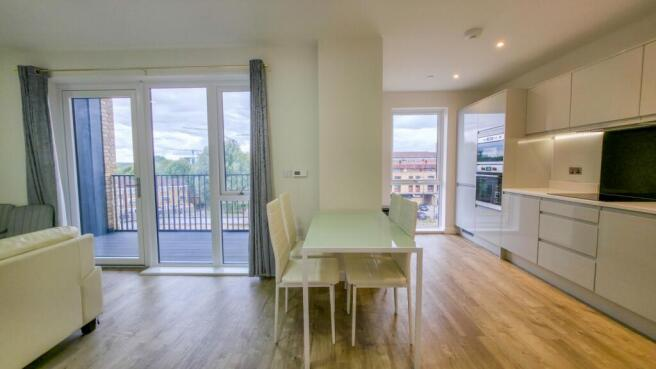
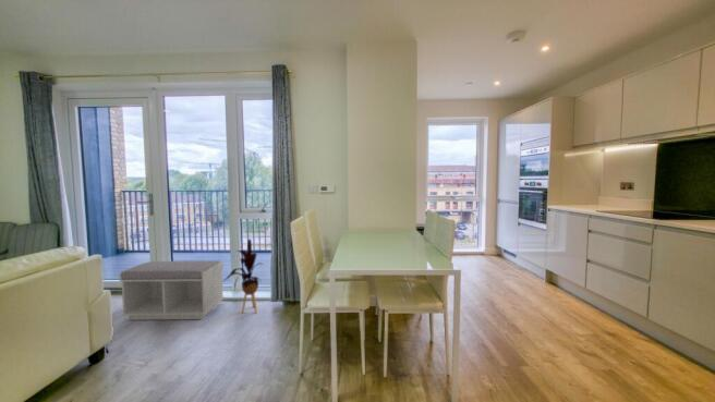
+ house plant [221,237,265,314]
+ bench [118,259,226,321]
